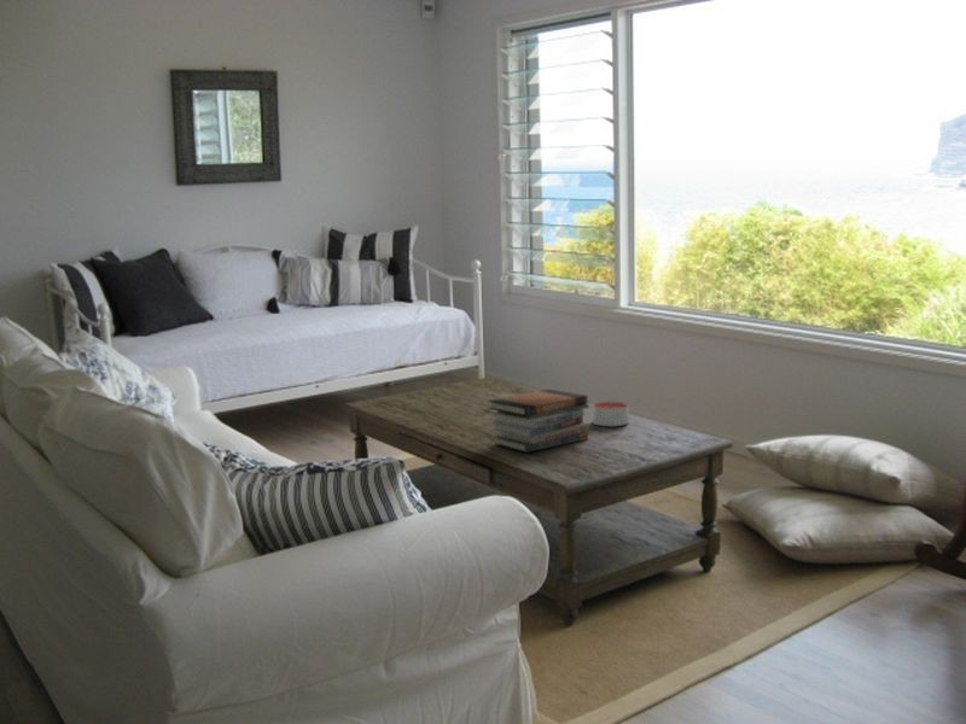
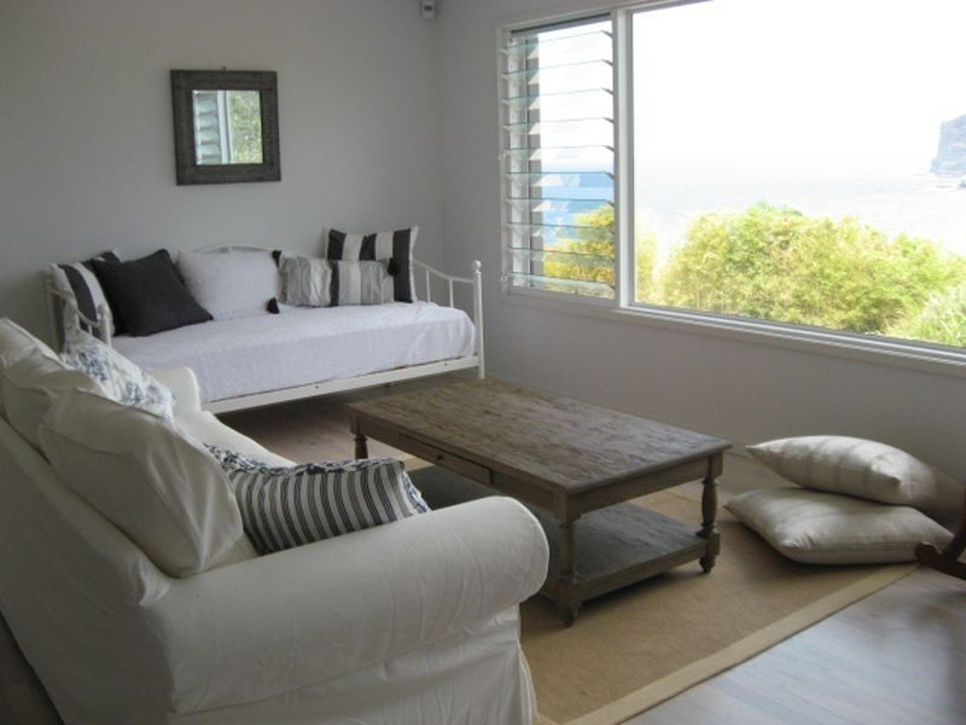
- book stack [487,387,589,454]
- candle [592,401,630,427]
